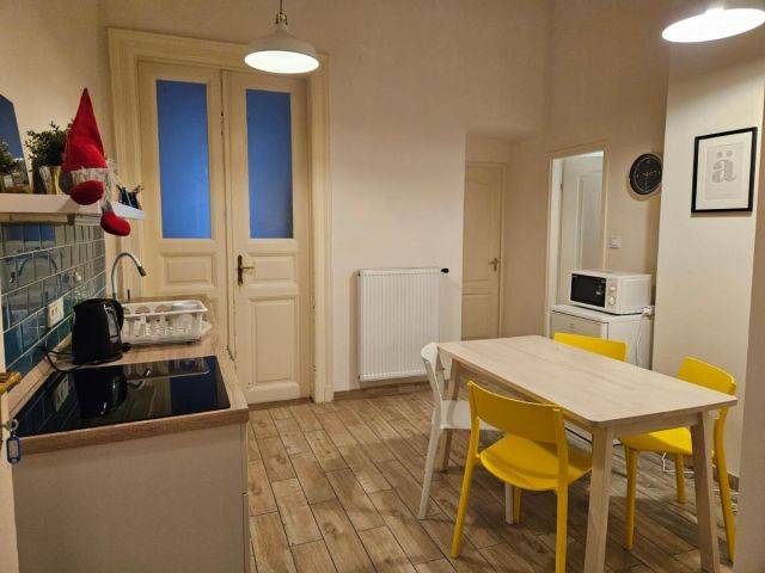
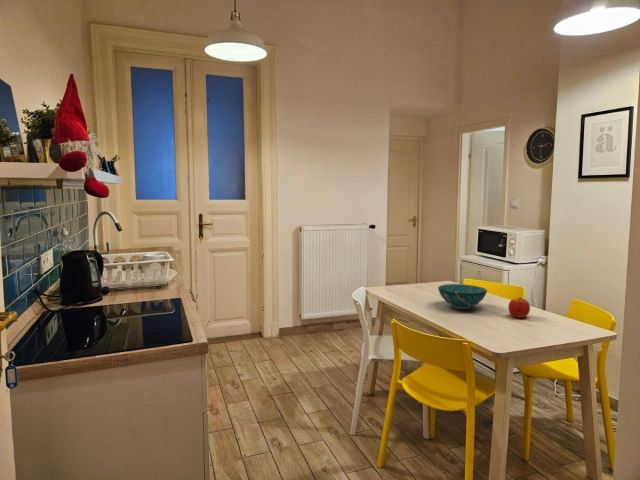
+ apple [507,296,531,319]
+ decorative bowl [437,283,488,310]
